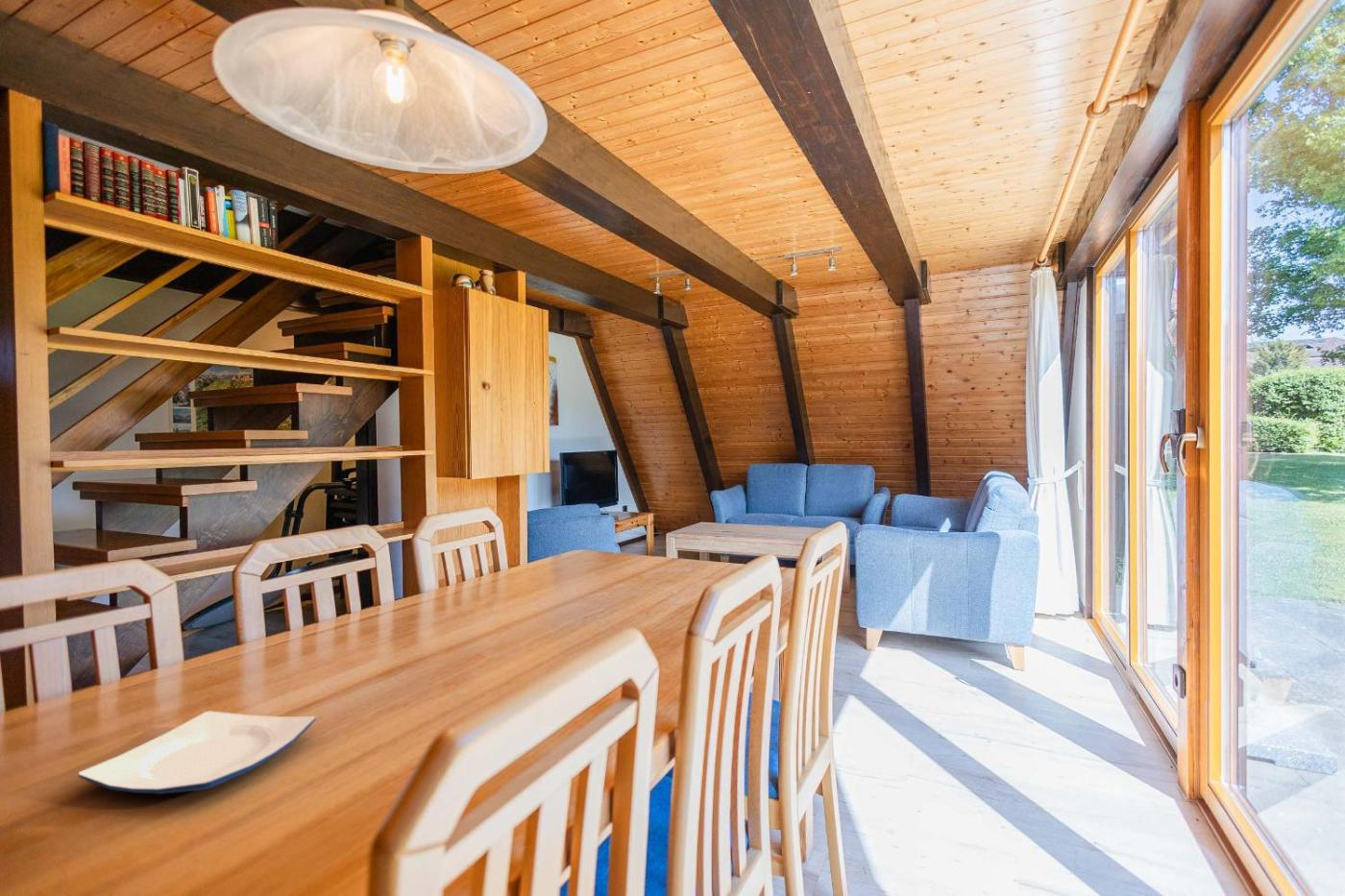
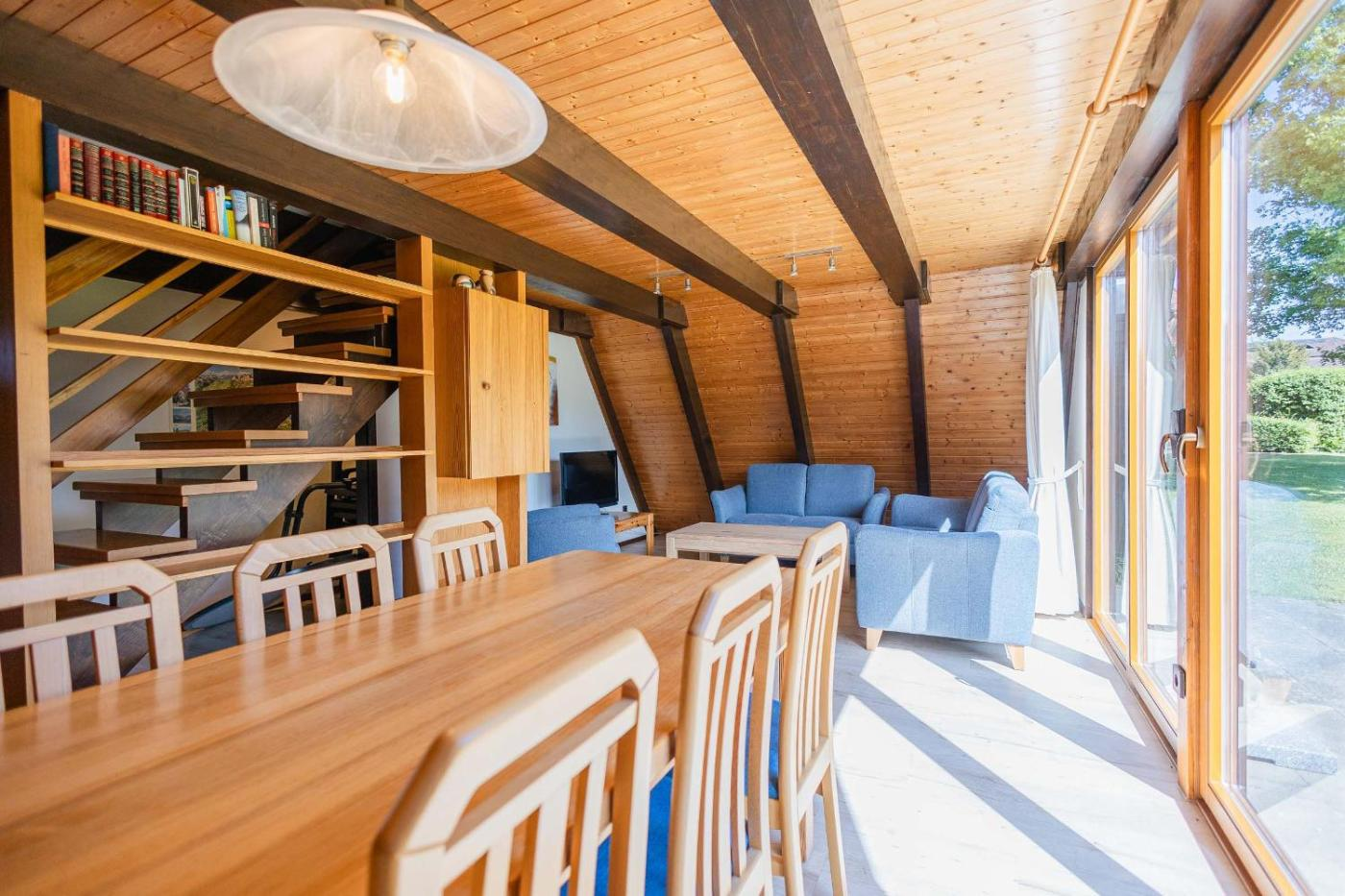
- plate [78,711,317,795]
